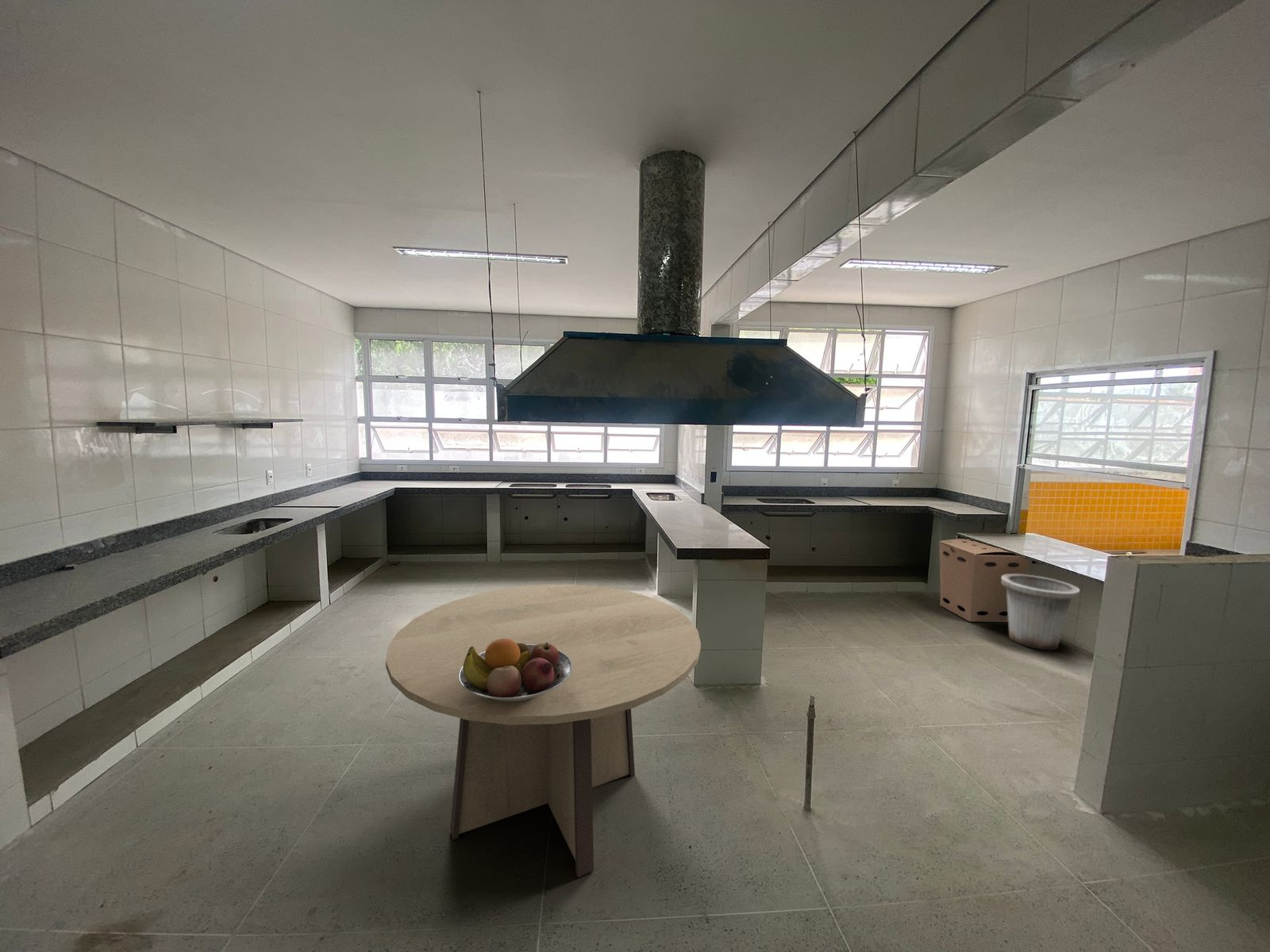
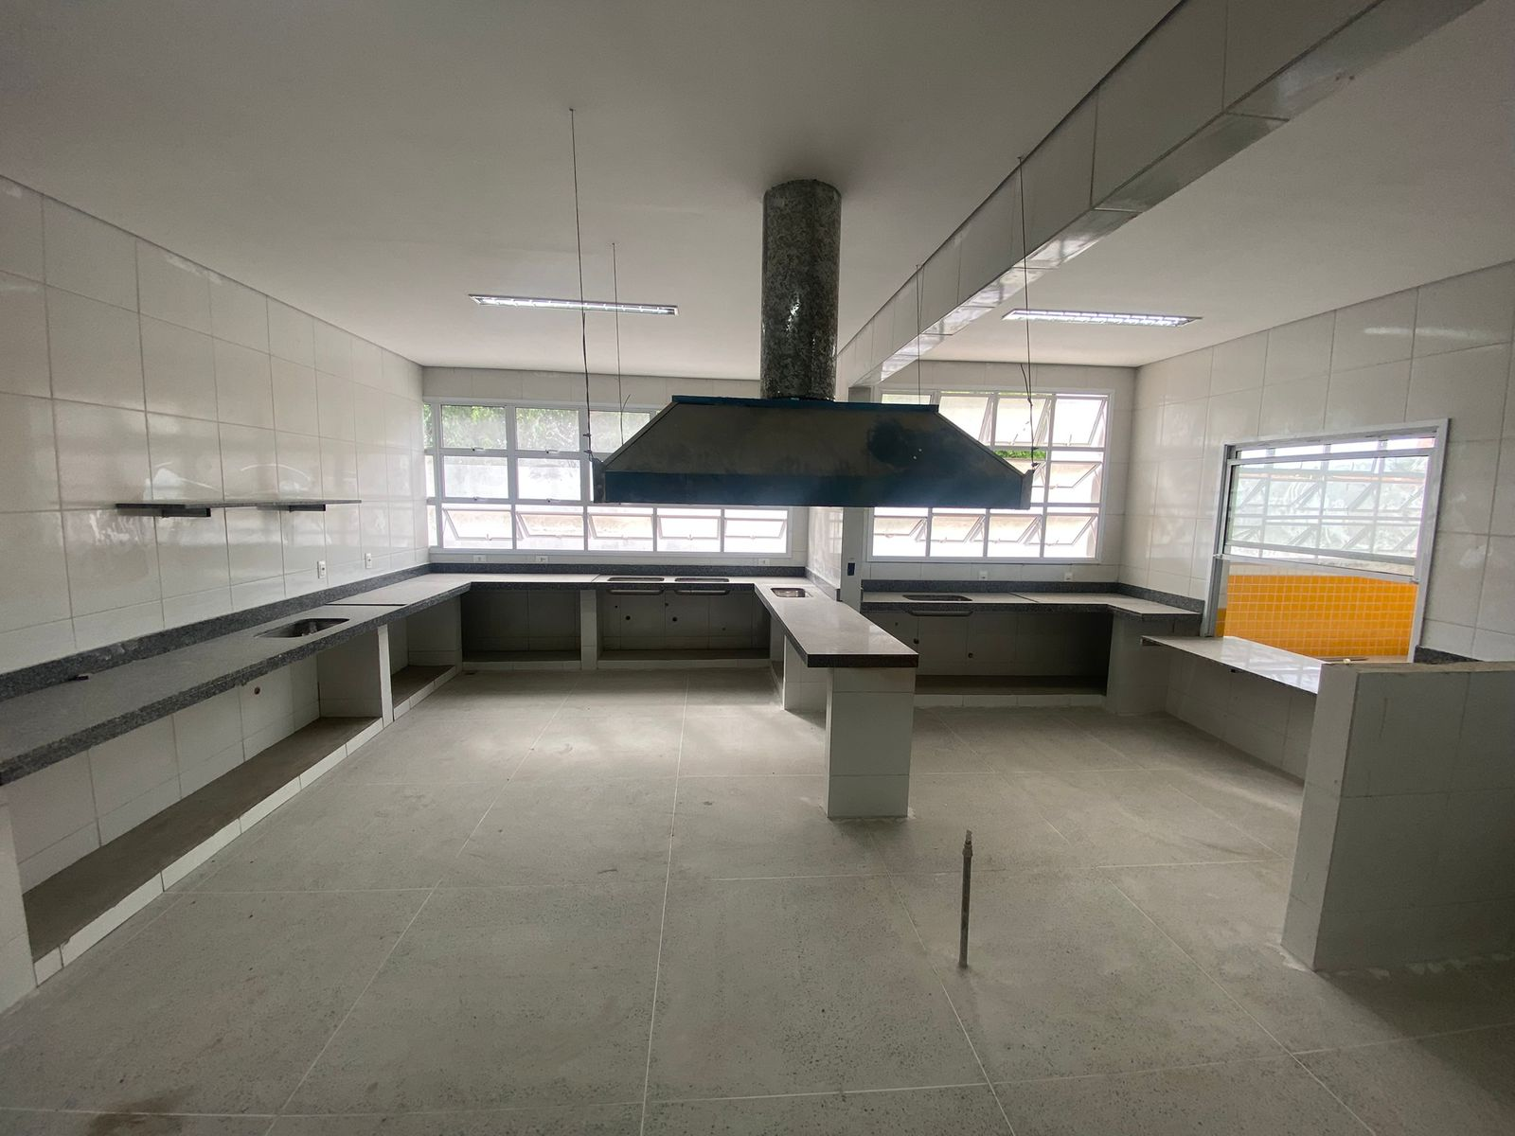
- trash can [1002,574,1080,651]
- cardboard box [938,538,1029,623]
- fruit bowl [459,639,573,701]
- dining table [385,584,702,878]
